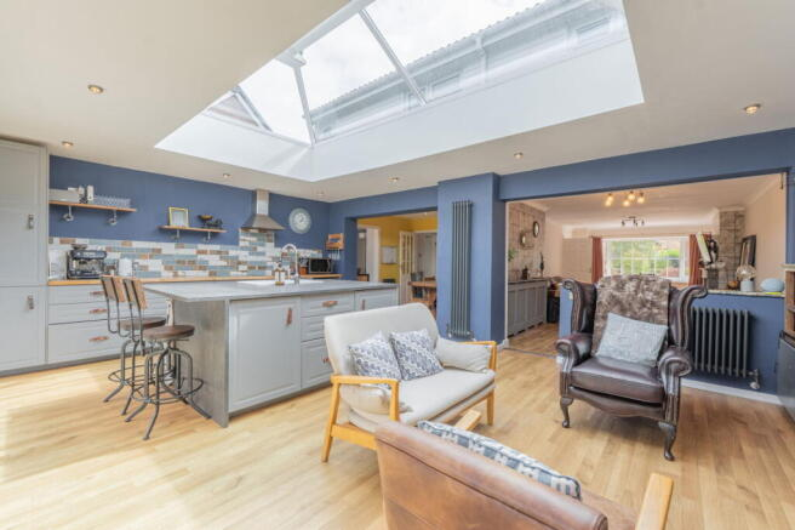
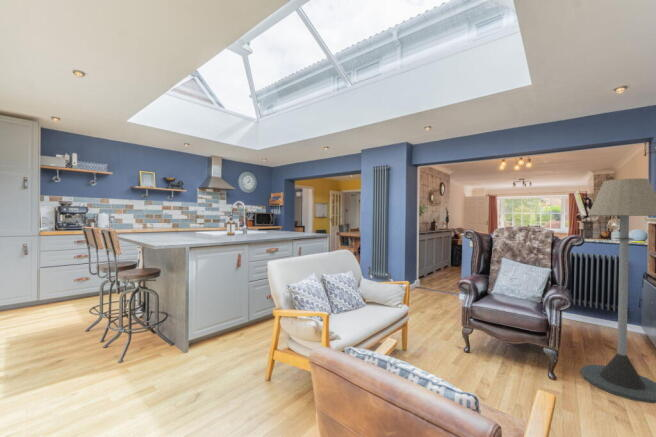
+ floor lamp [579,177,656,405]
